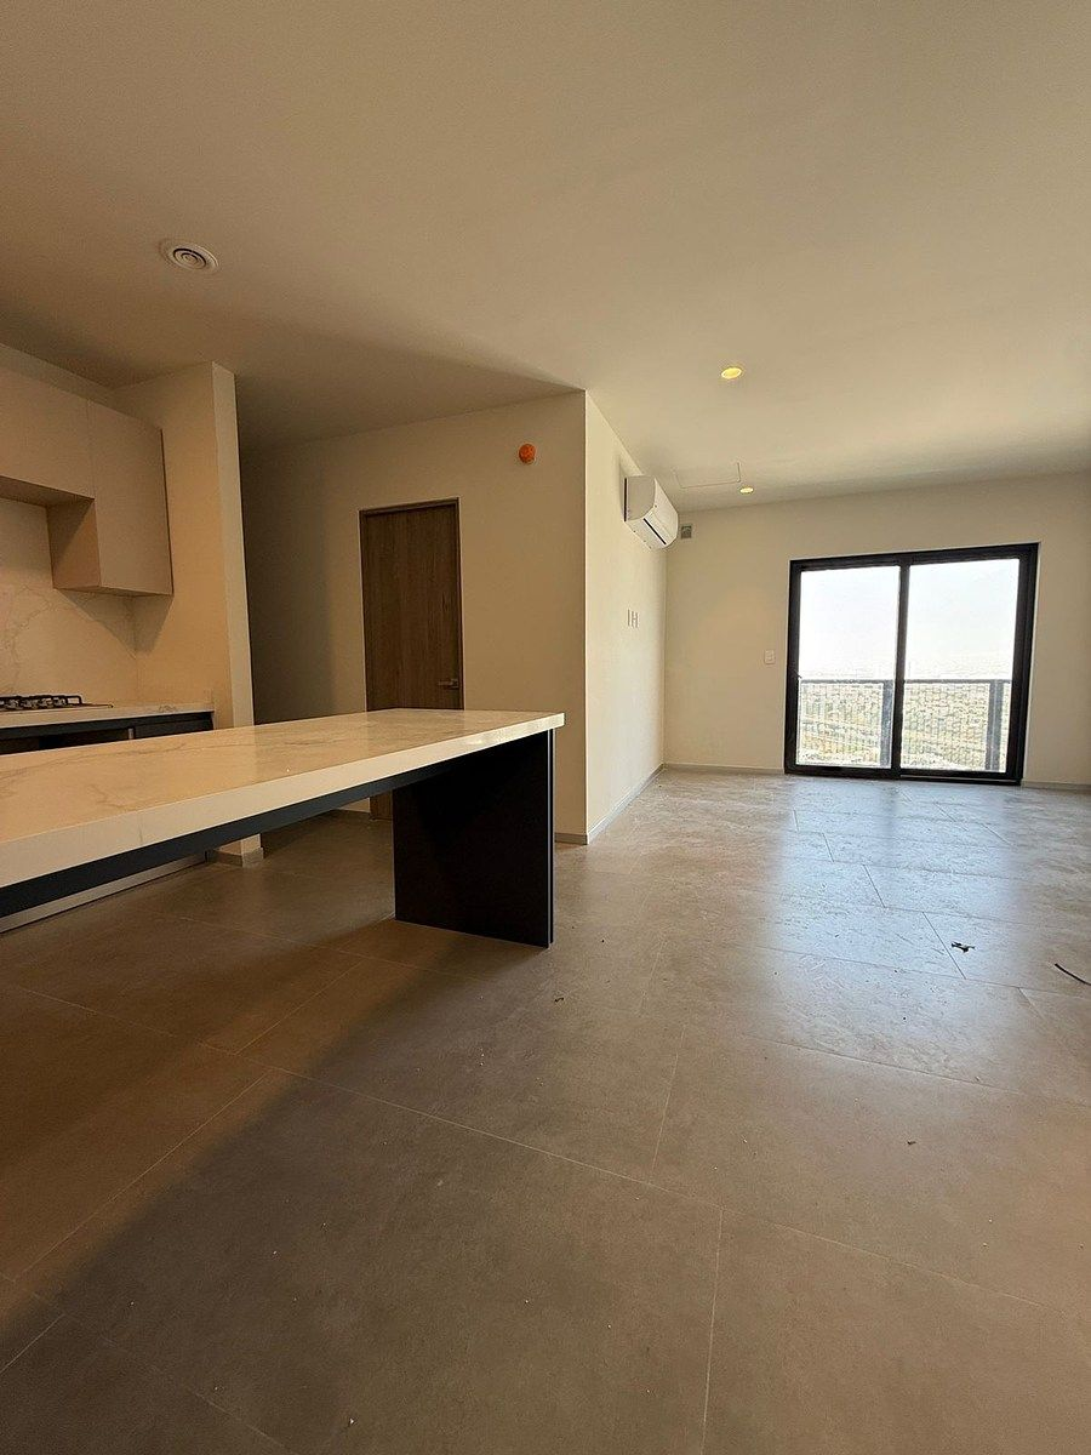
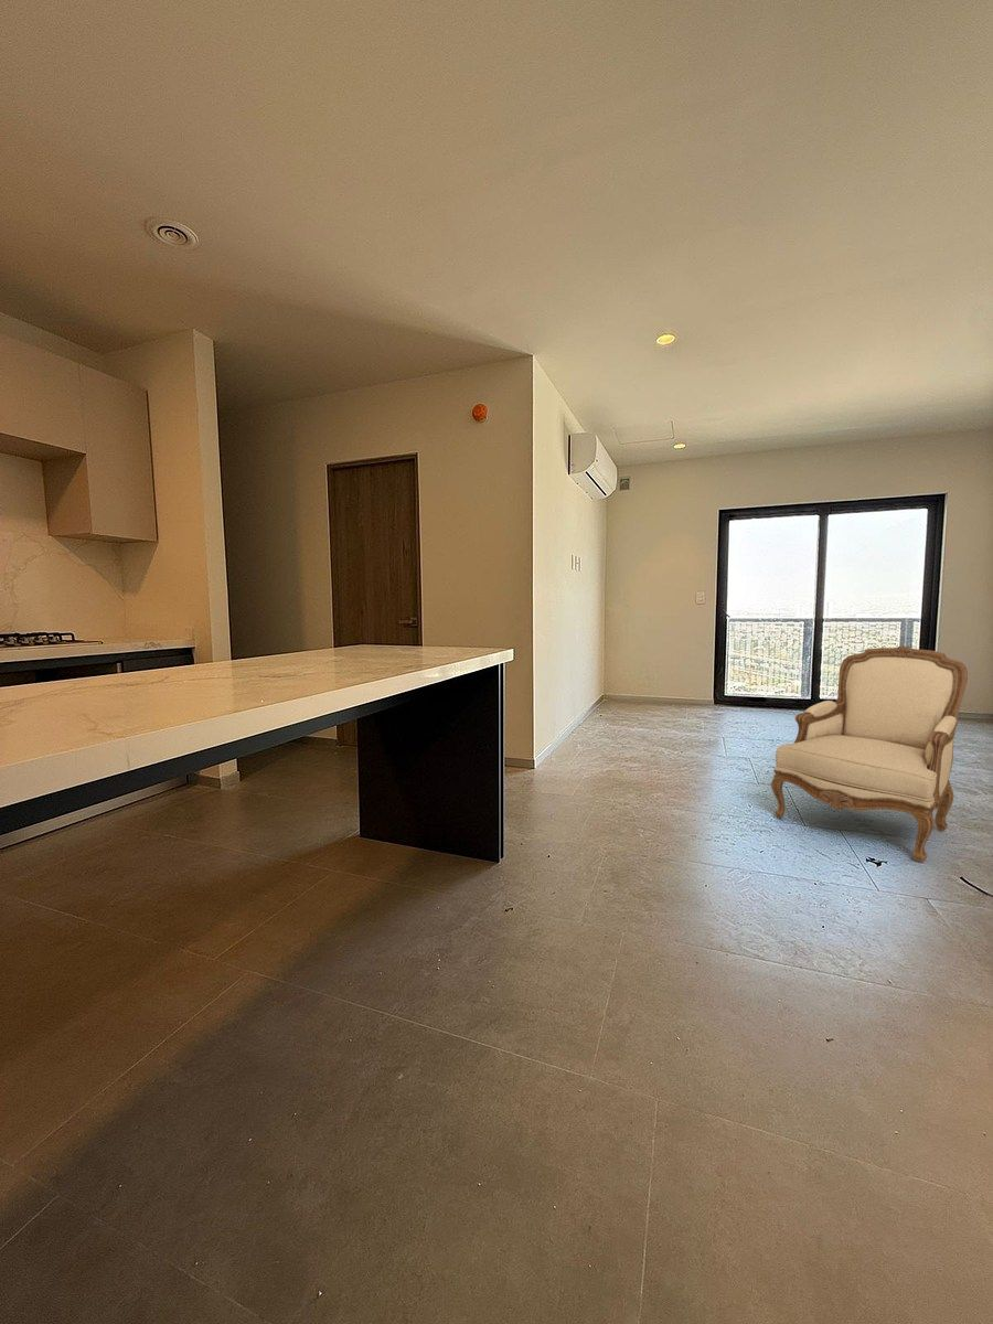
+ armchair [770,645,969,864]
